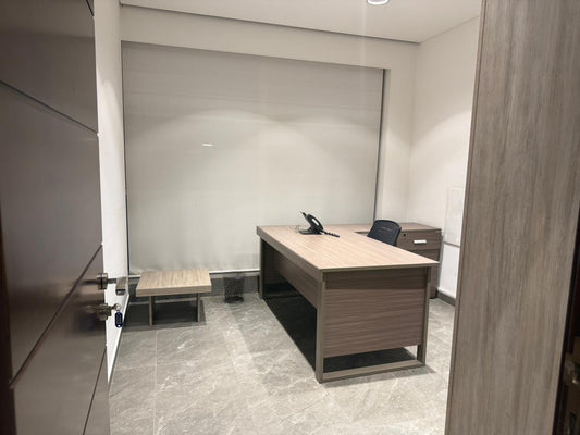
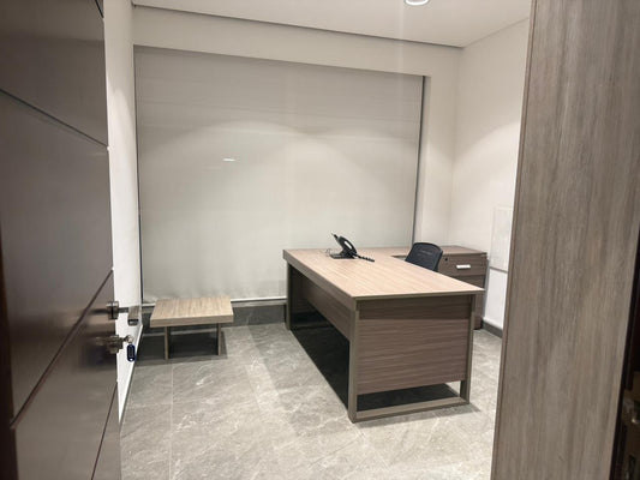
- waste bin [221,271,248,304]
